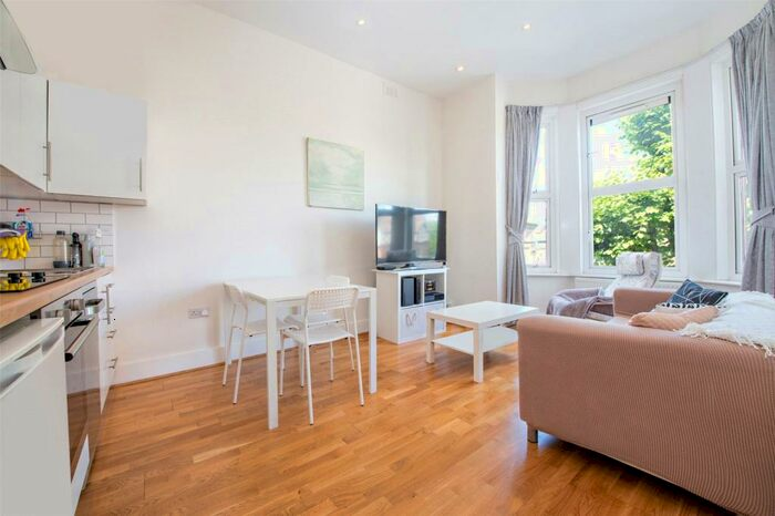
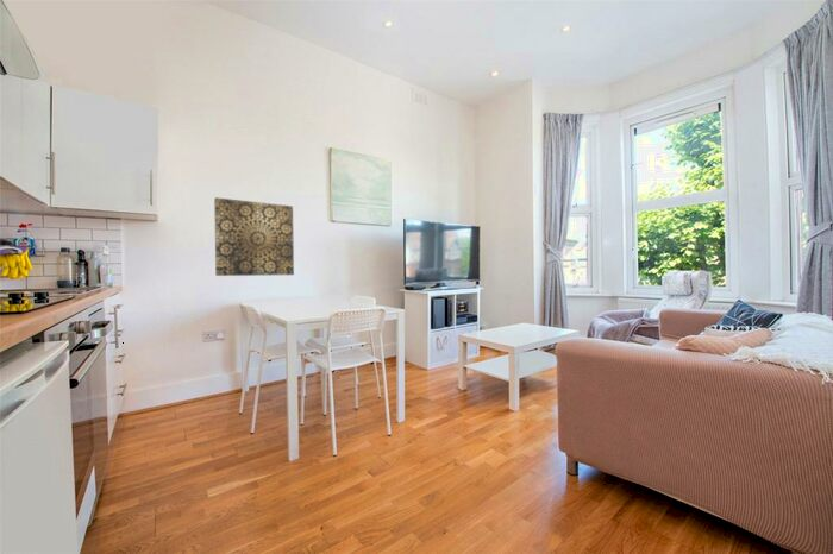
+ wall art [213,196,295,277]
